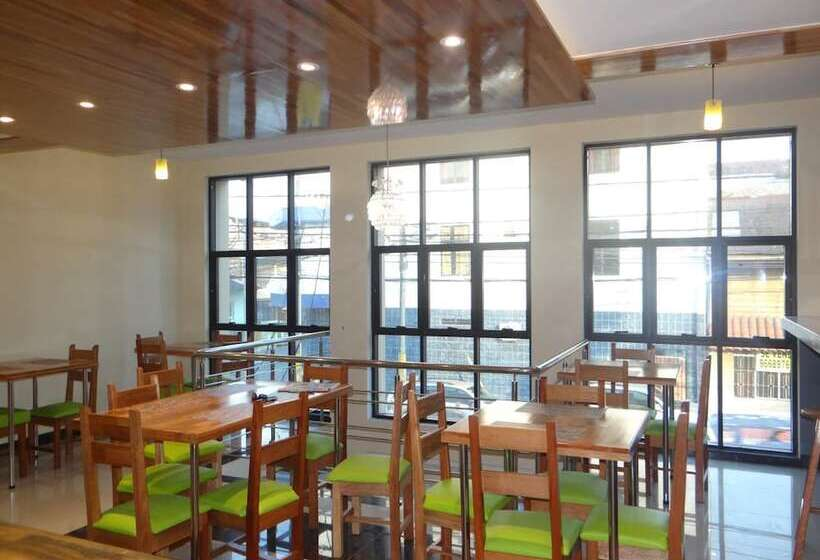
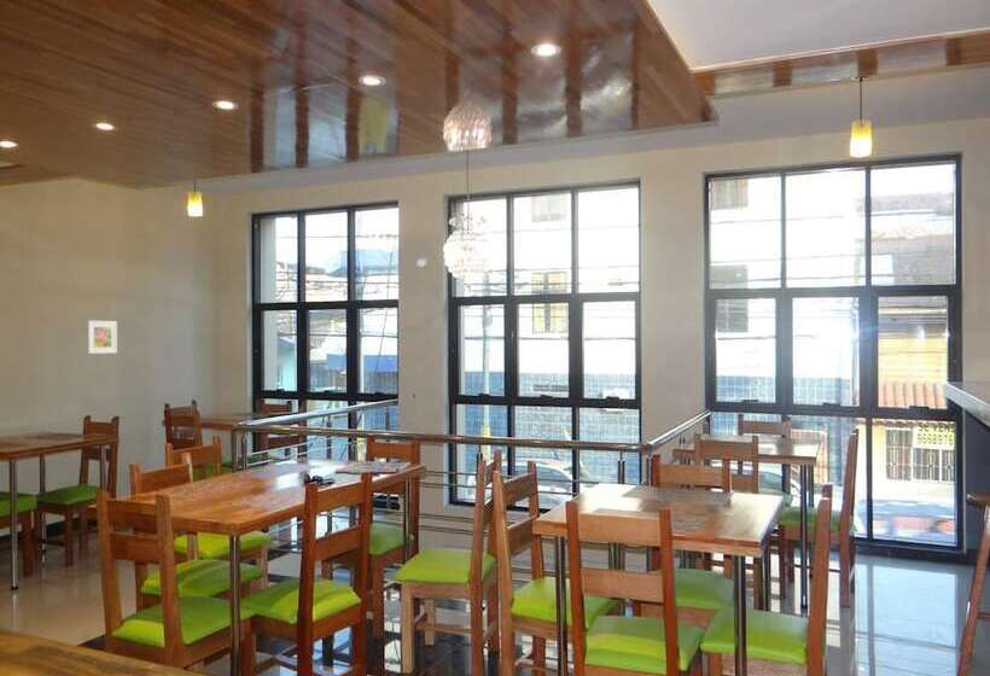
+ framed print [86,320,118,355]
